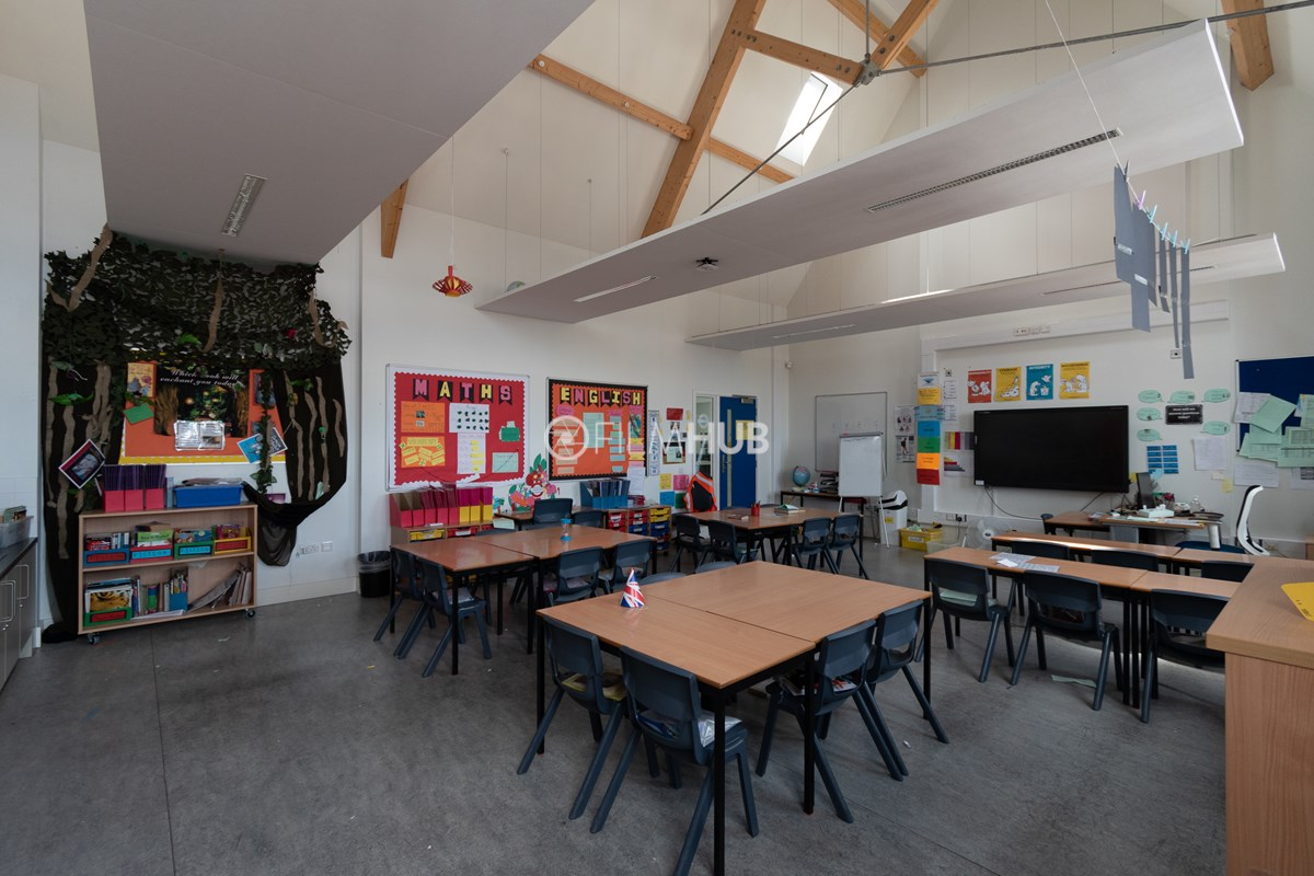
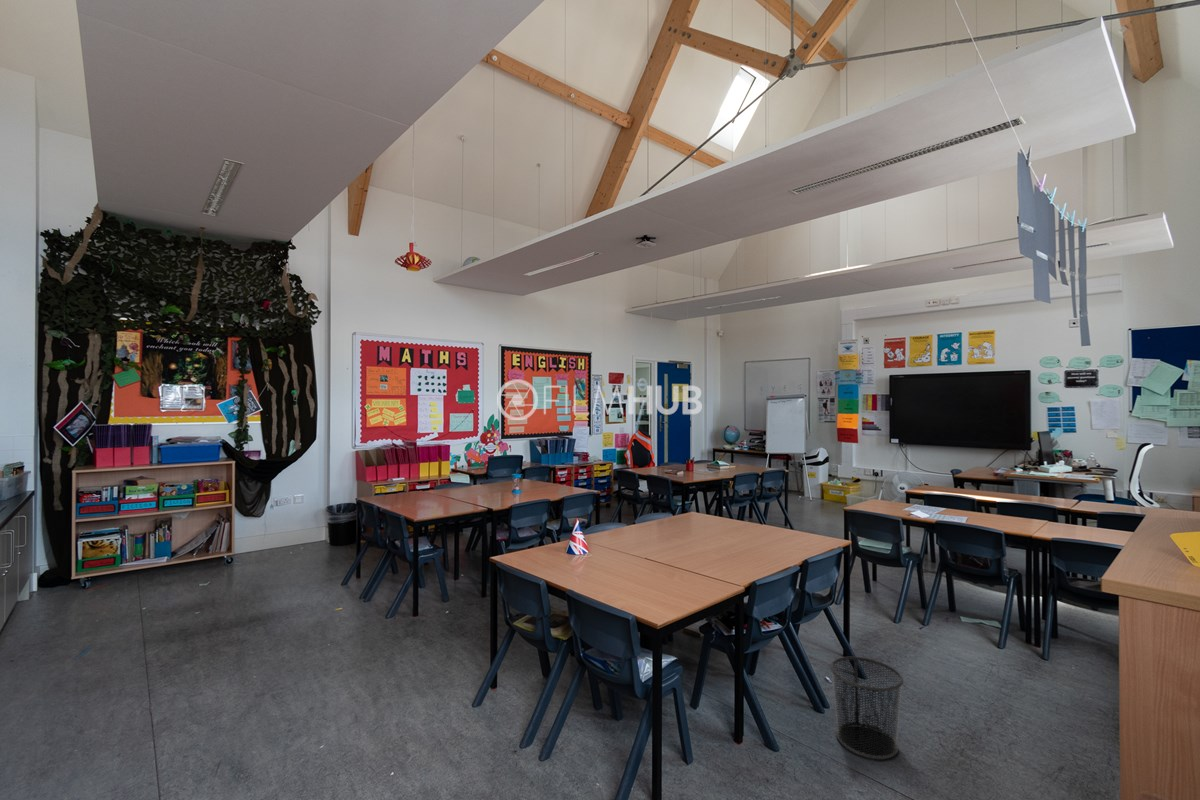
+ waste bin [829,656,905,760]
